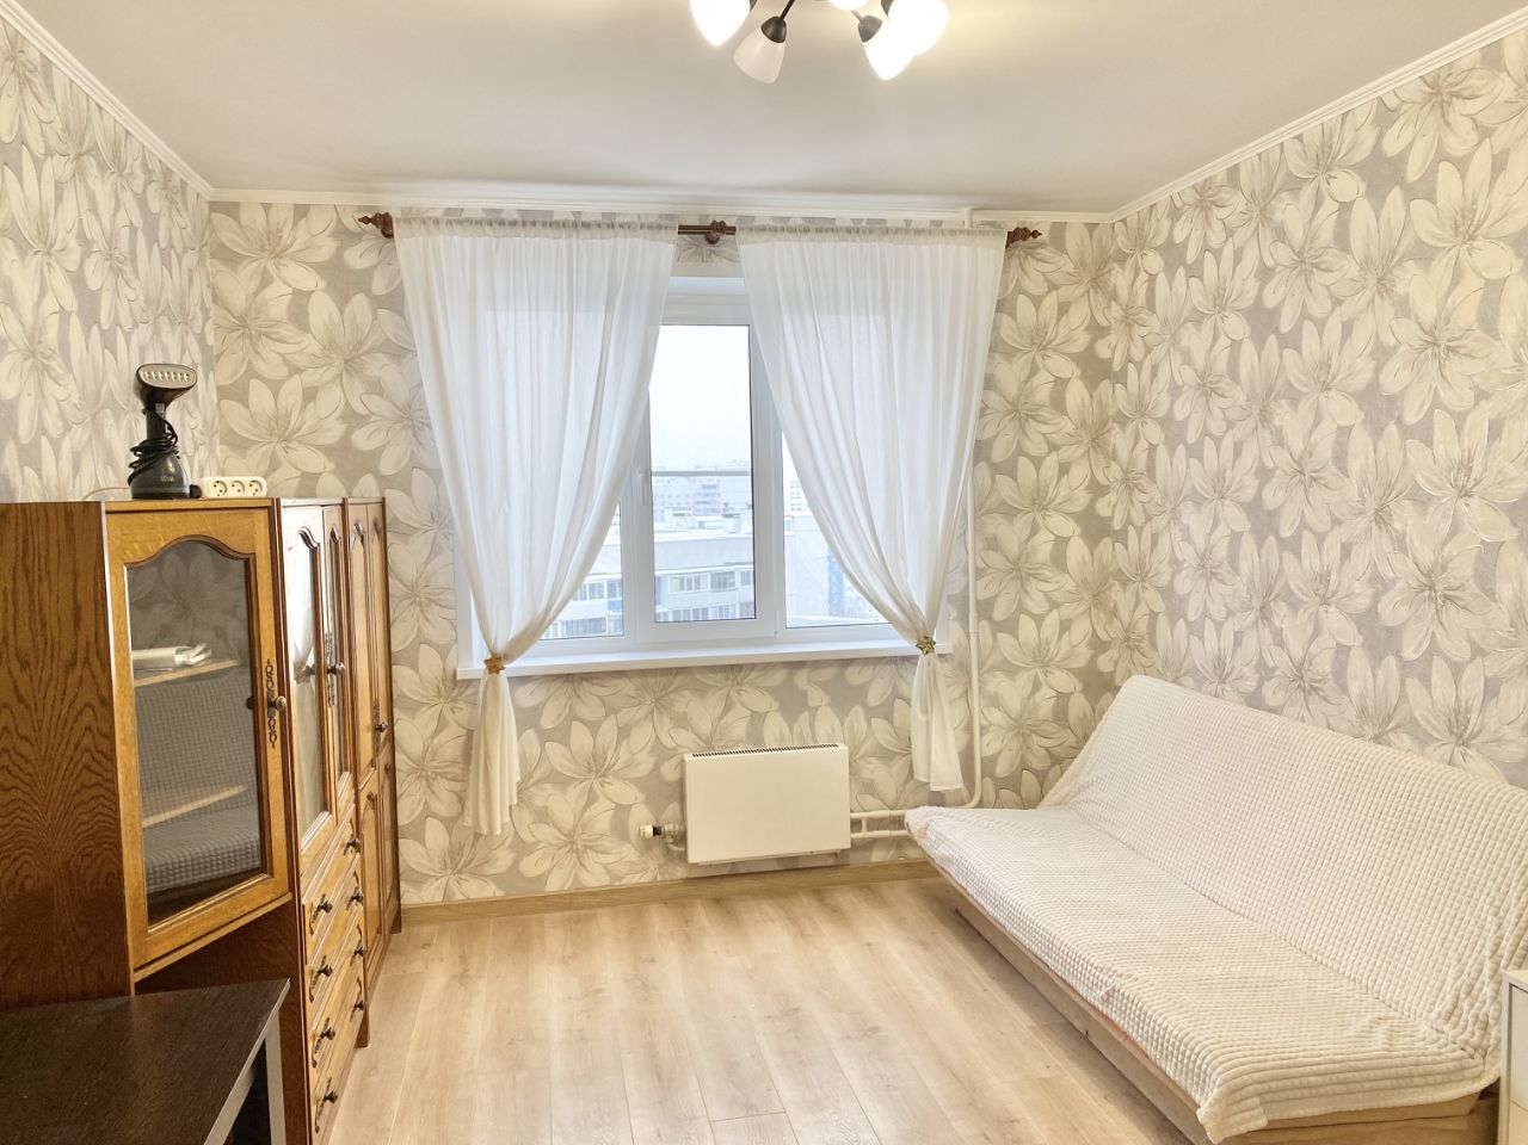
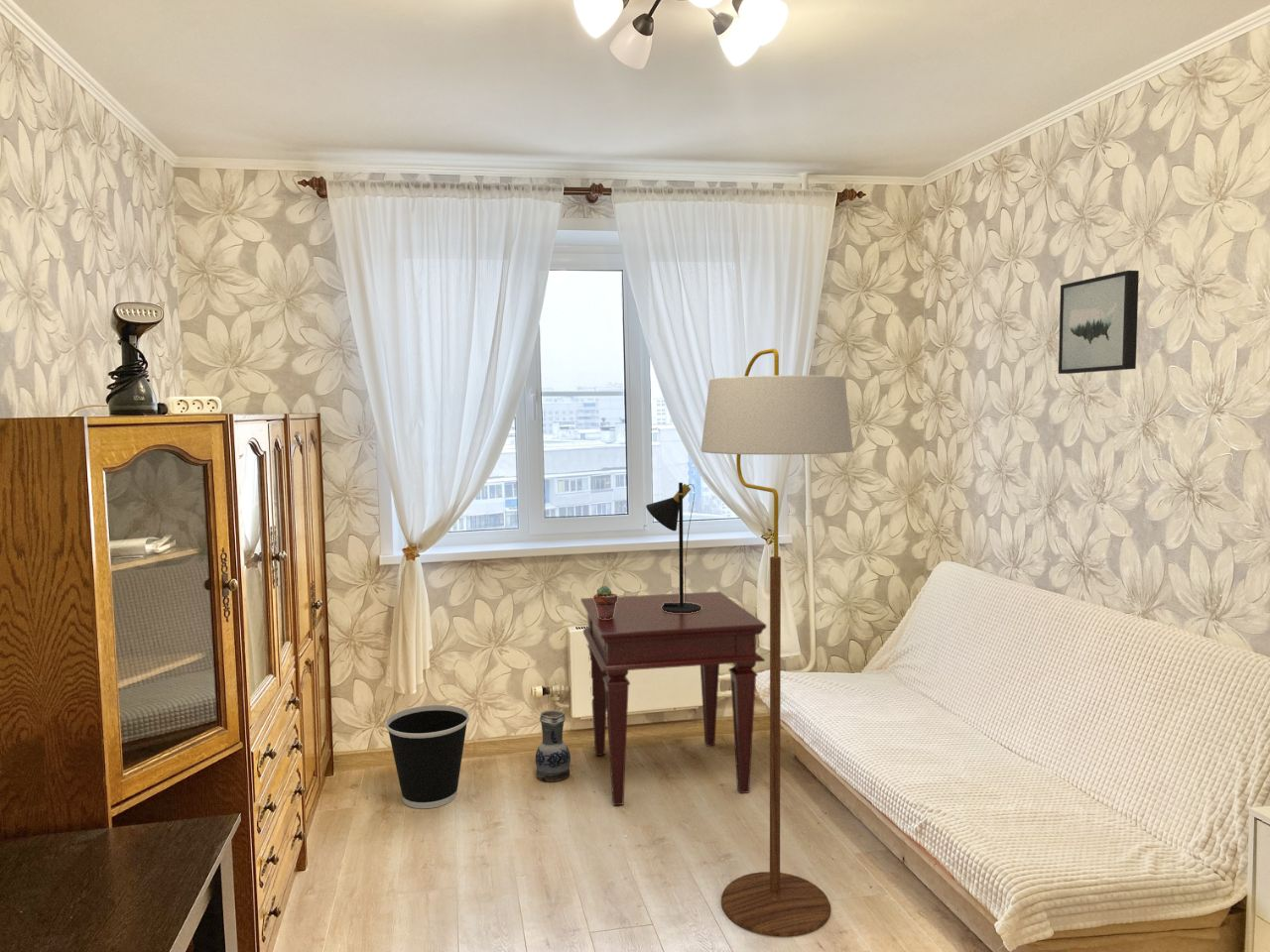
+ wall art [1058,270,1140,375]
+ side table [579,591,767,806]
+ floor lamp [700,347,854,938]
+ ceramic jug [535,709,572,782]
+ potted succulent [592,585,618,619]
+ table lamp [645,482,701,613]
+ wastebasket [385,704,470,809]
